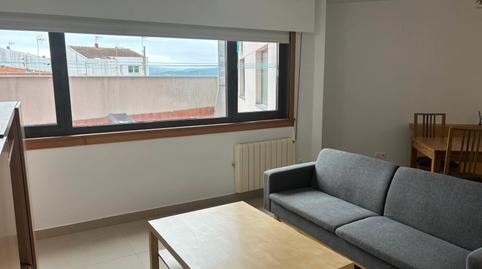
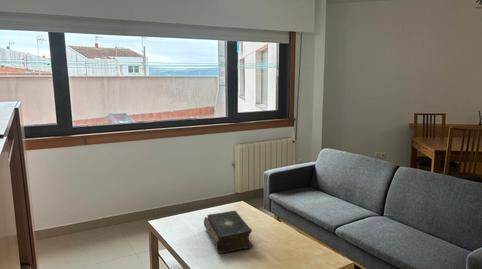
+ book [203,210,254,254]
